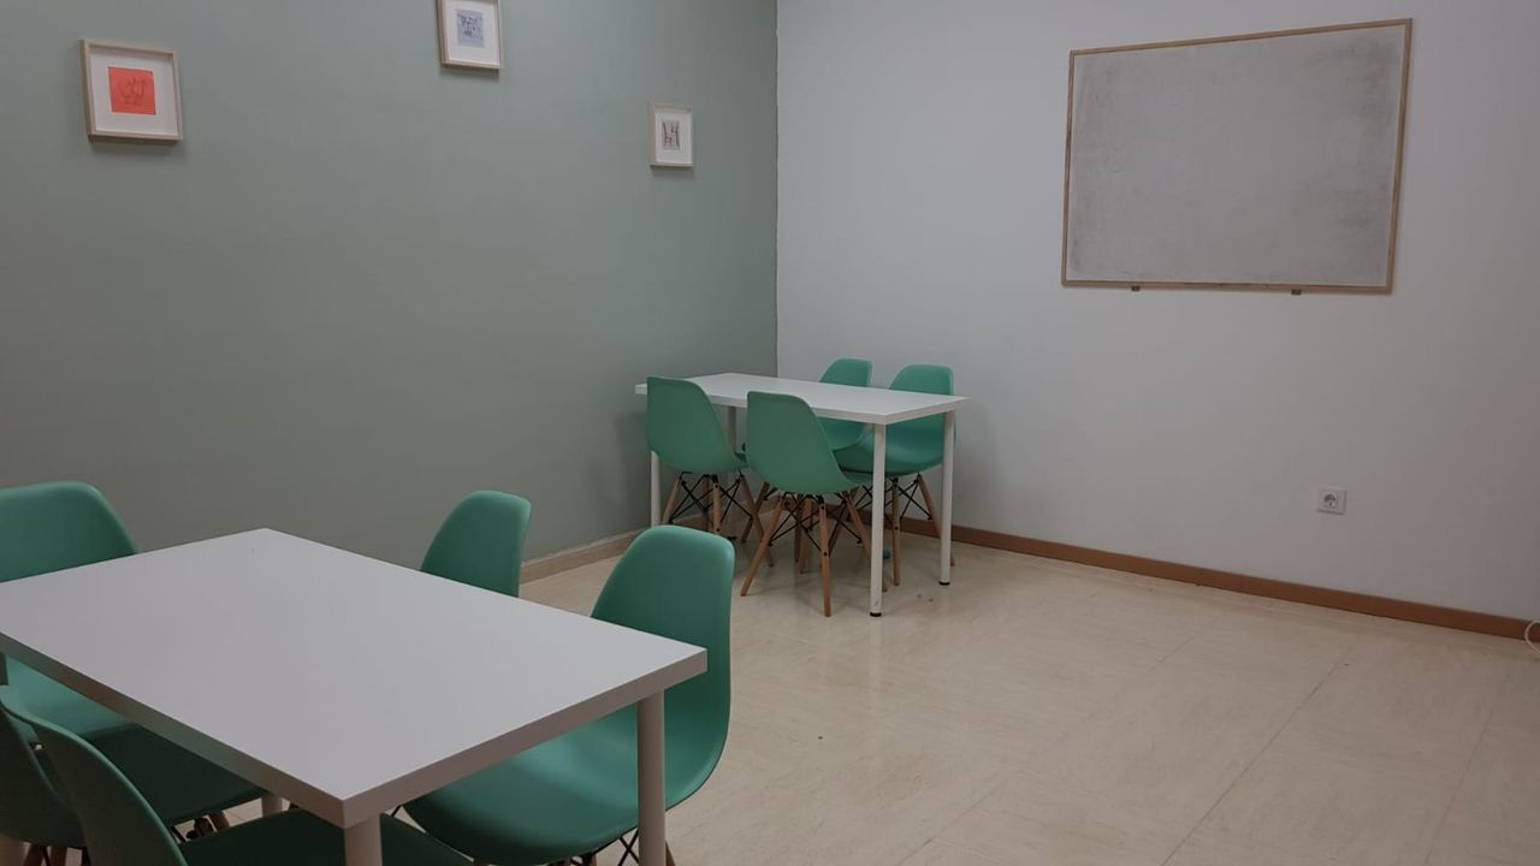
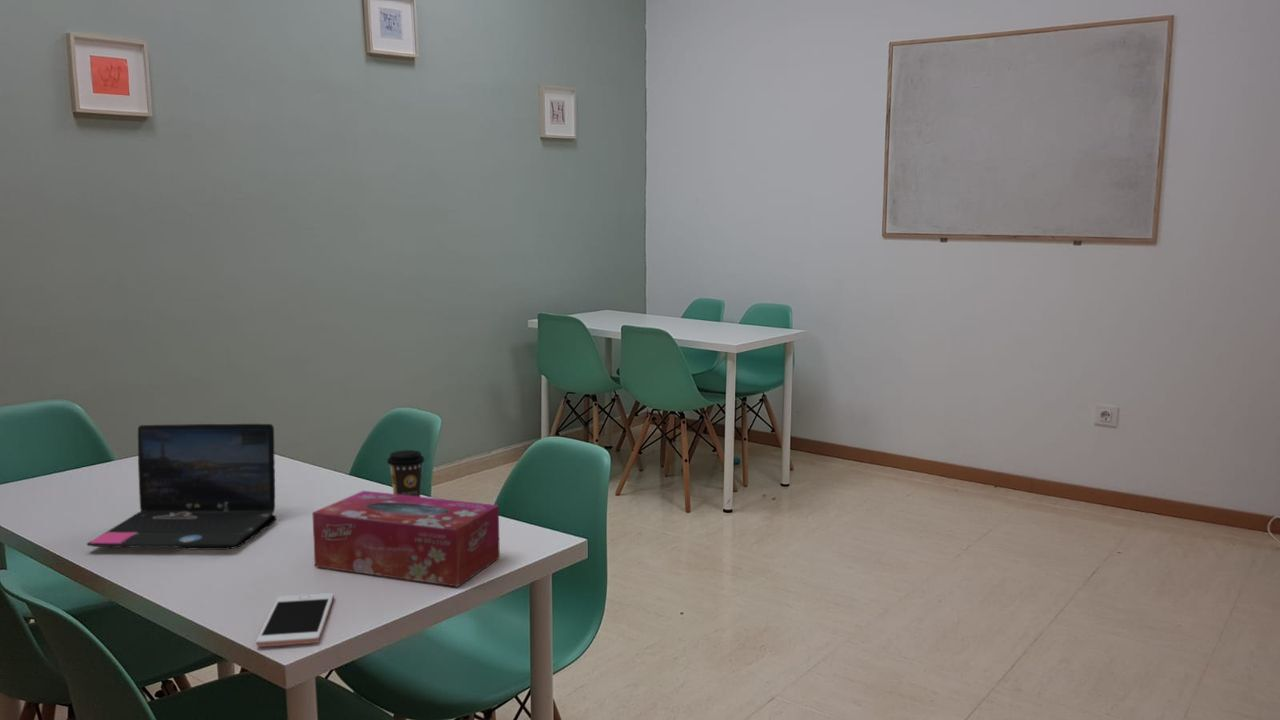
+ laptop [86,423,277,551]
+ tissue box [311,490,501,588]
+ coffee cup [386,449,426,497]
+ cell phone [255,592,335,648]
